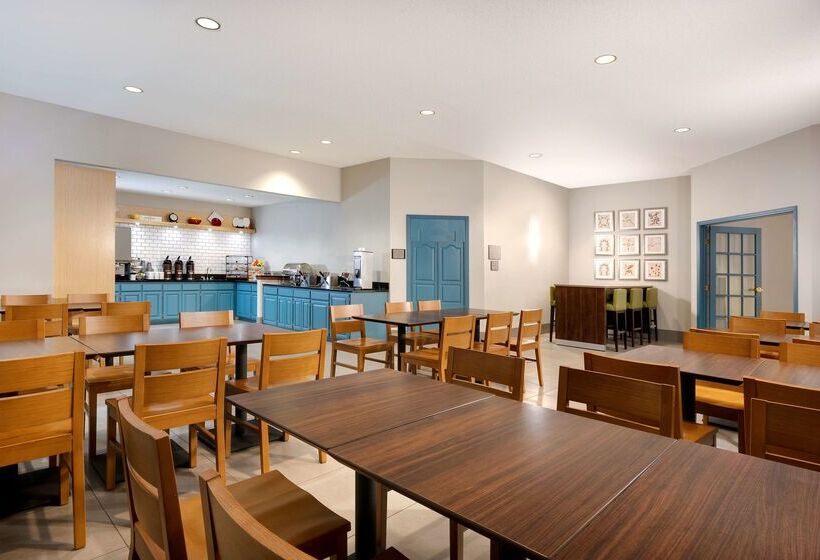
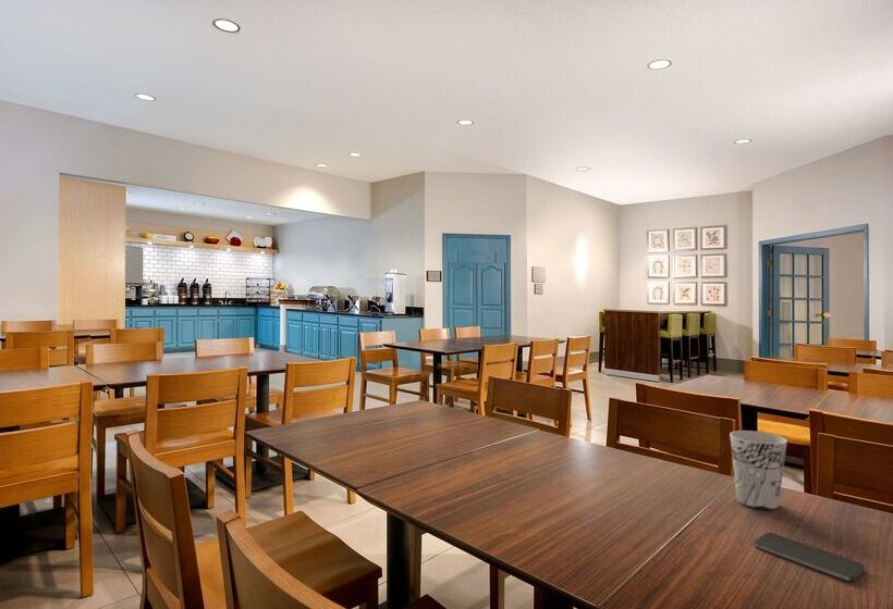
+ smartphone [753,532,866,582]
+ cup [729,430,788,511]
